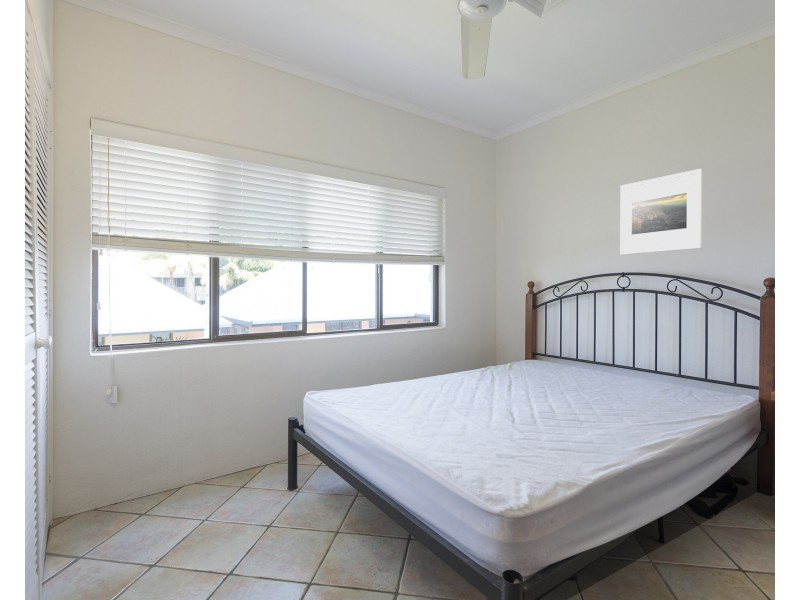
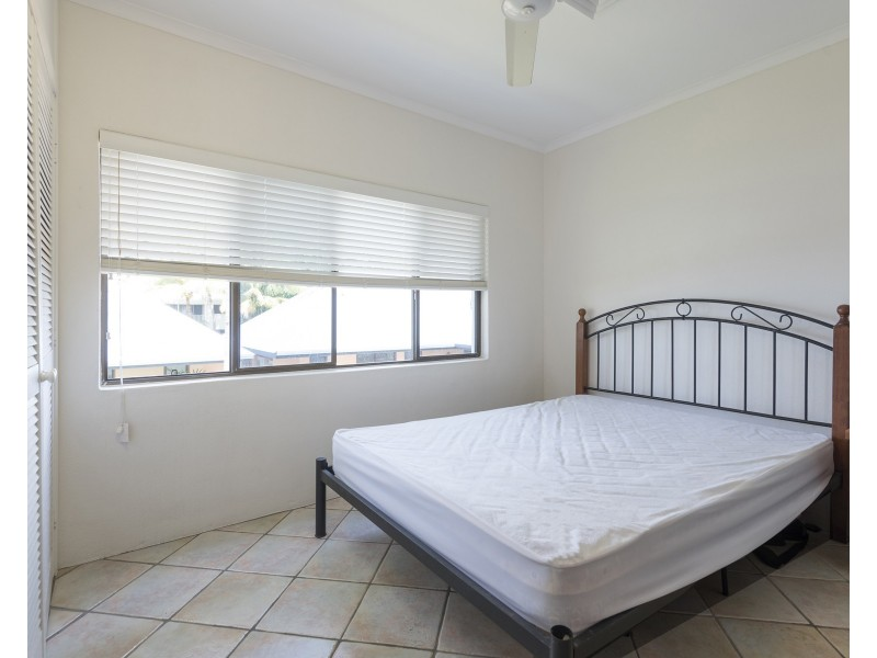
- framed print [619,168,703,256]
